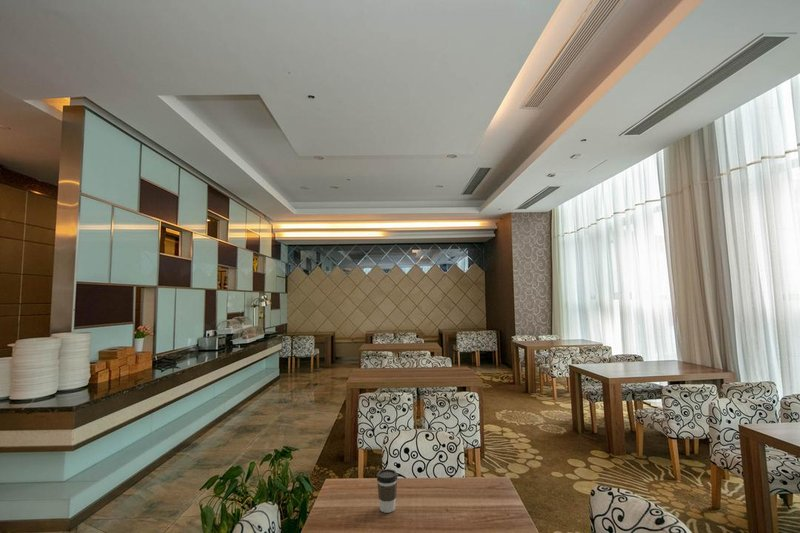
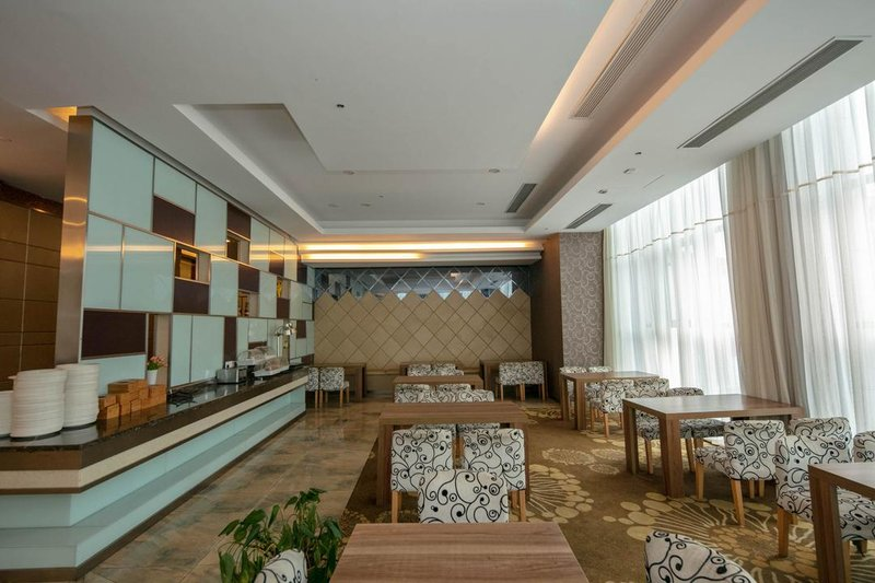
- coffee cup [376,468,398,514]
